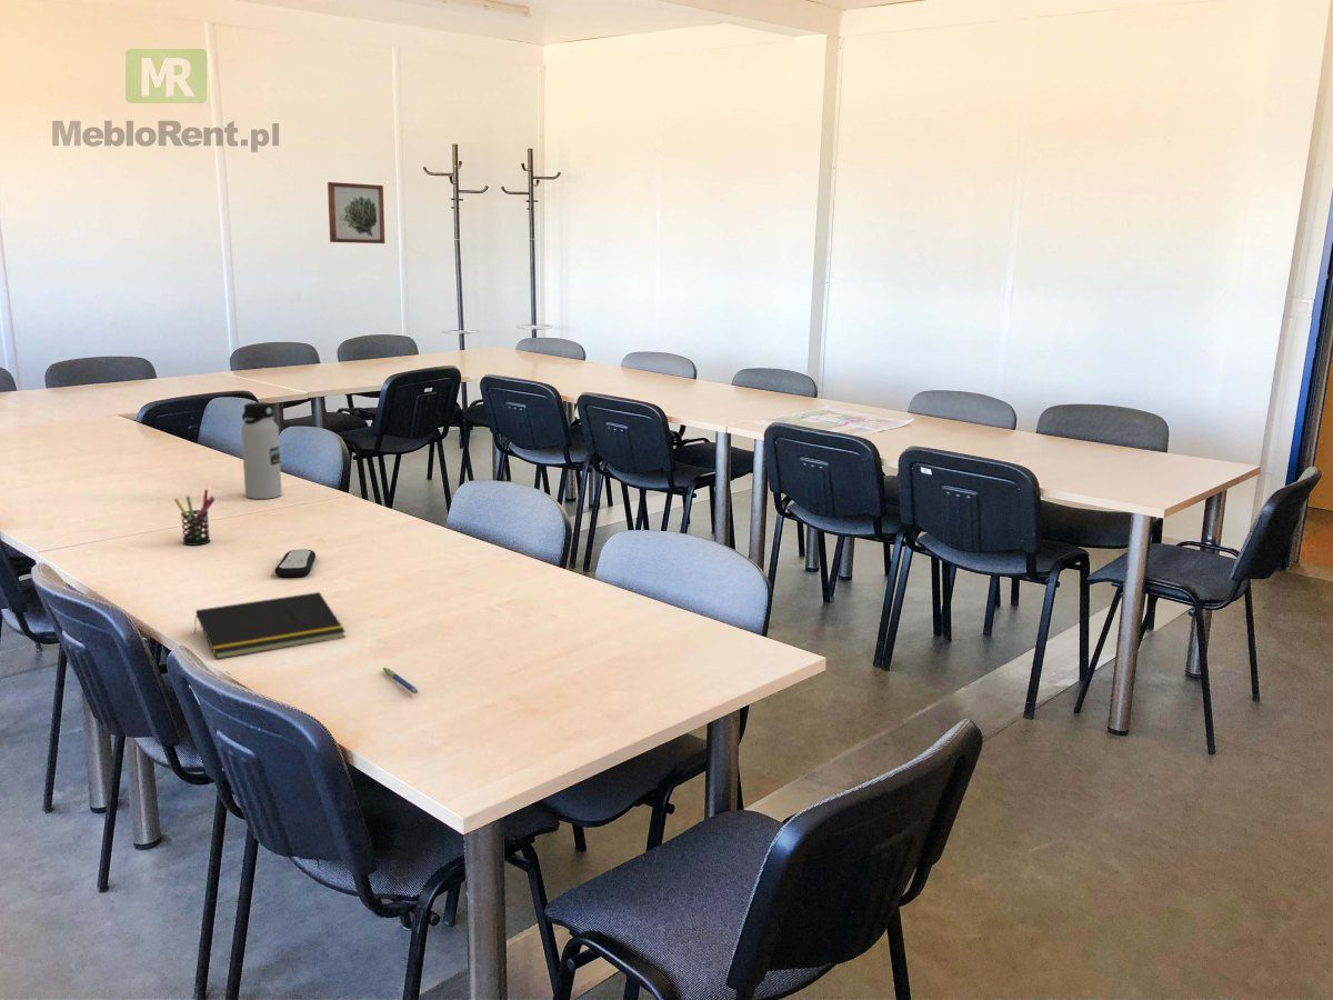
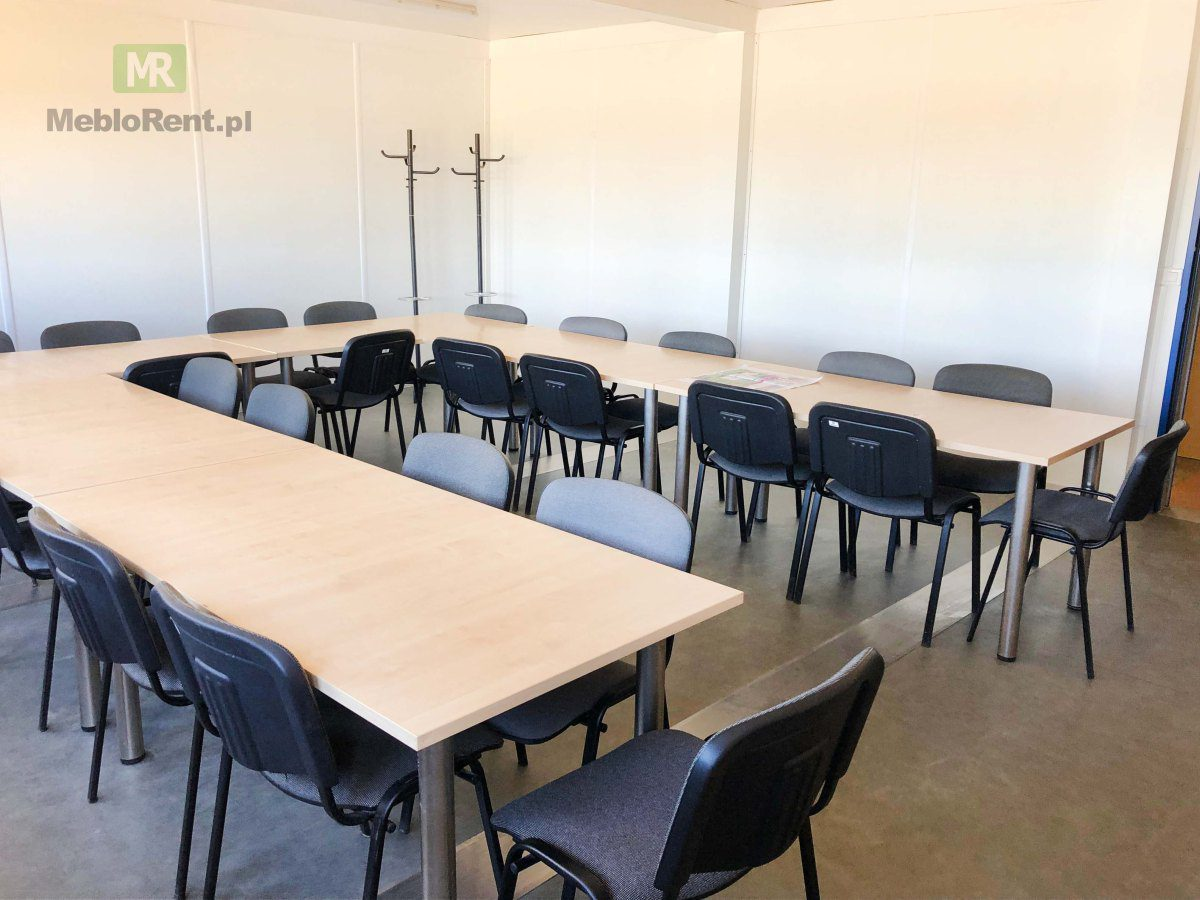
- water bottle [240,401,283,500]
- pen holder [172,489,216,547]
- notepad [193,591,347,660]
- wall art [327,181,385,244]
- pen [382,667,419,694]
- remote control [273,548,317,578]
